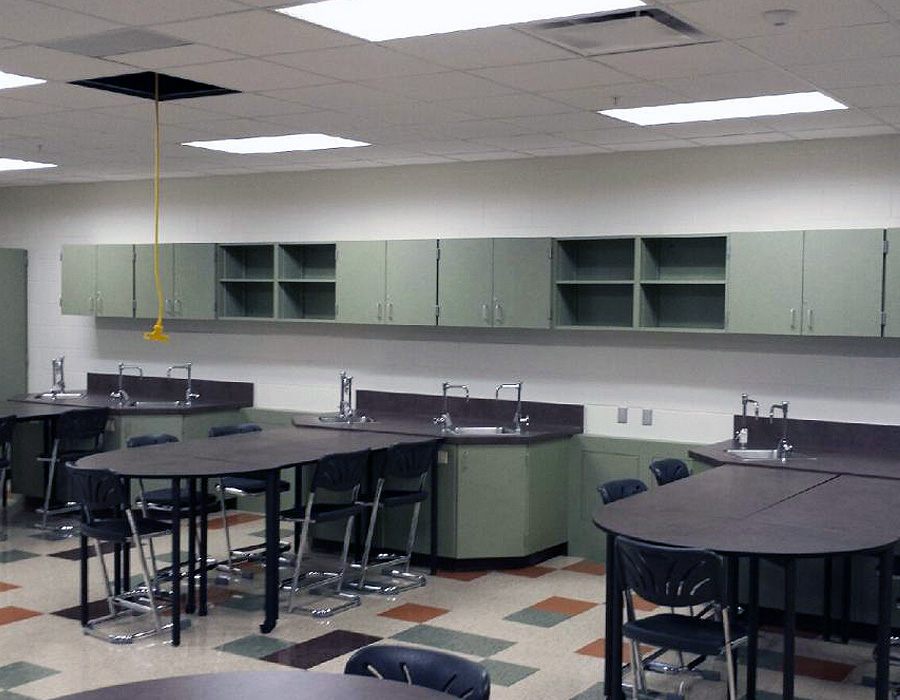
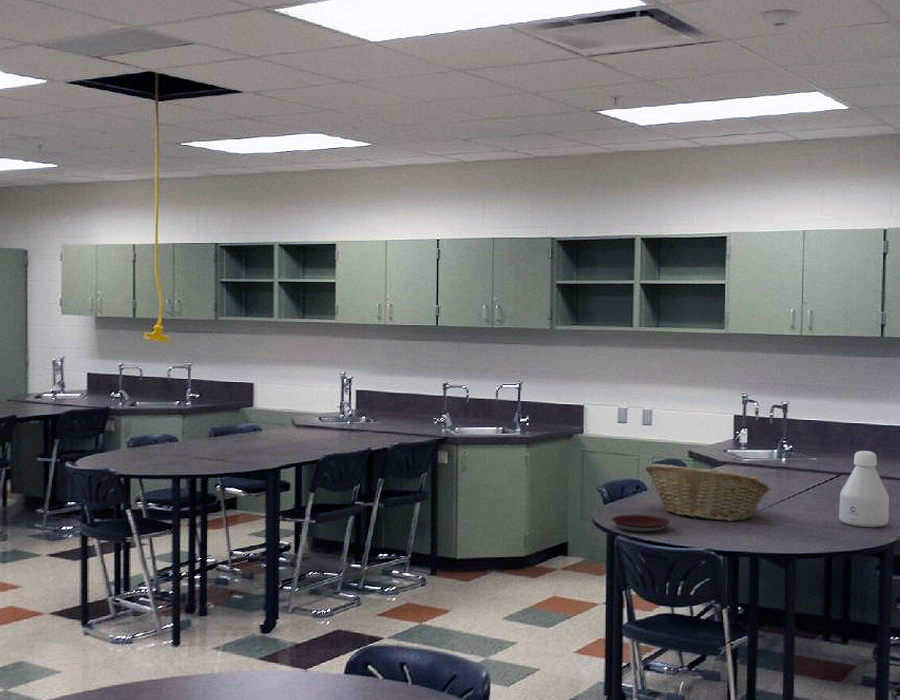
+ fruit basket [644,463,771,522]
+ bottle [838,450,890,528]
+ plate [611,514,671,533]
